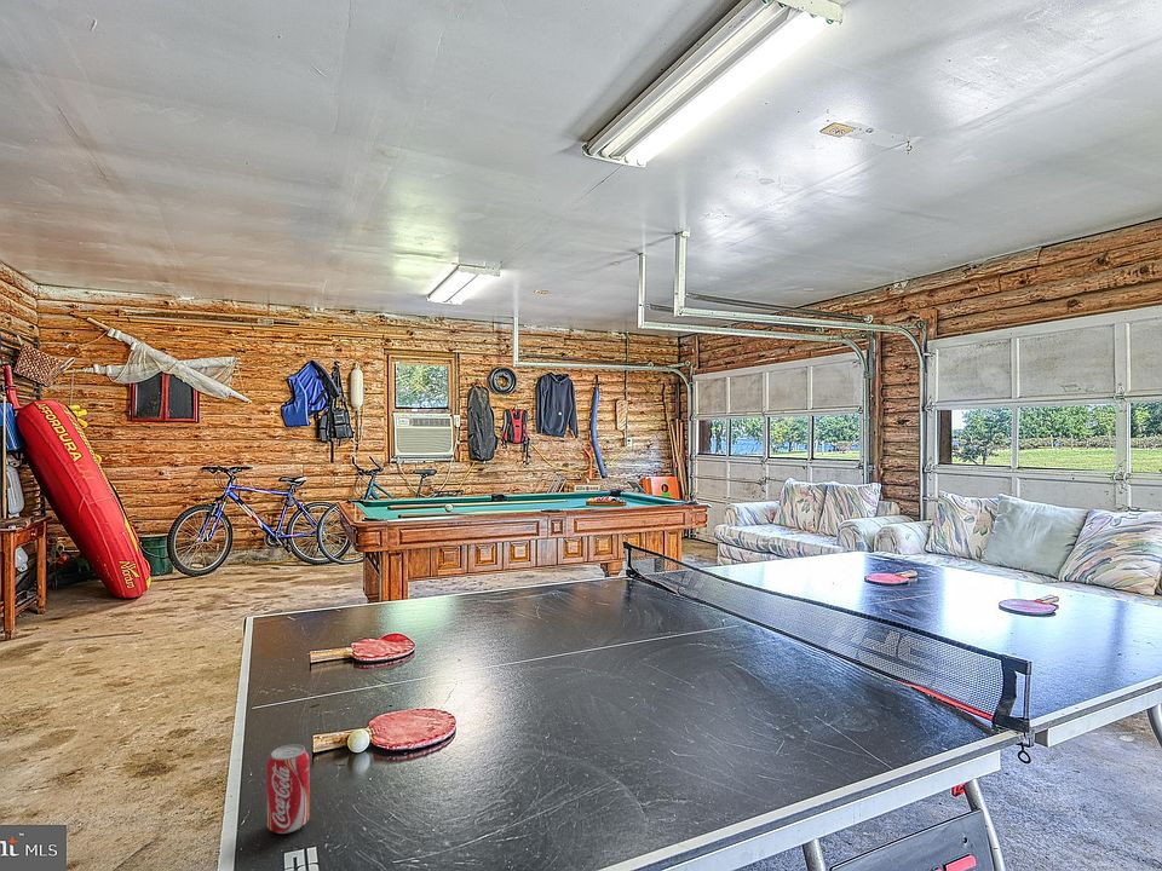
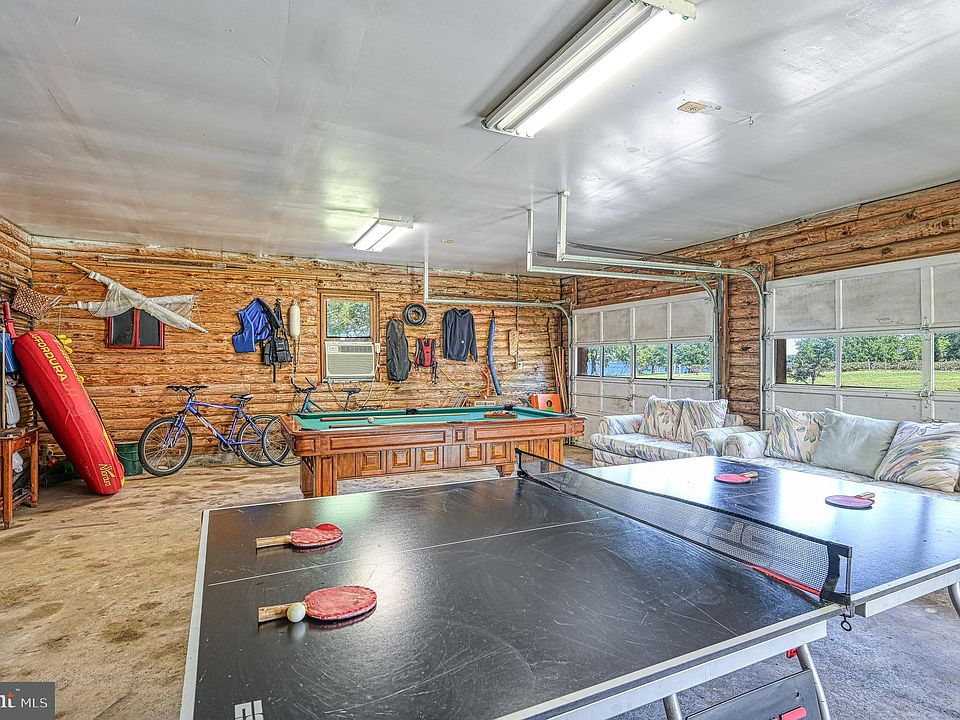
- beverage can [266,743,311,835]
